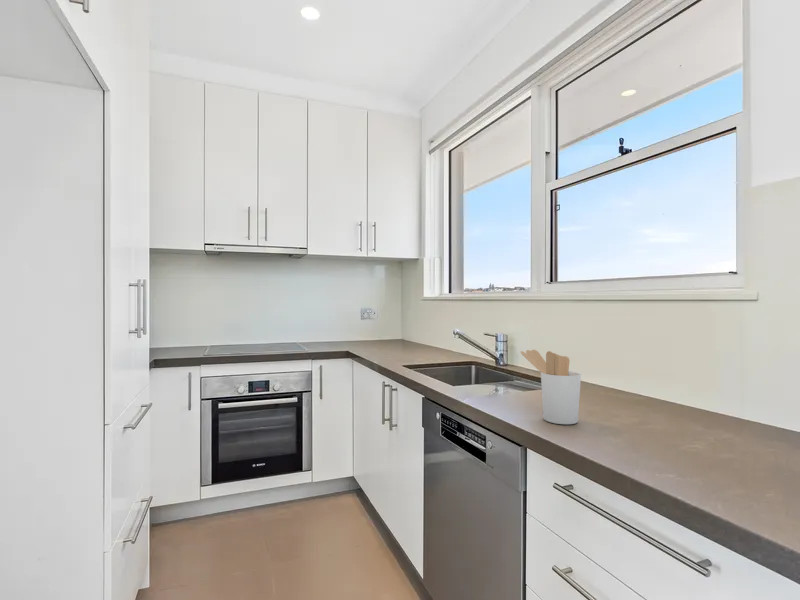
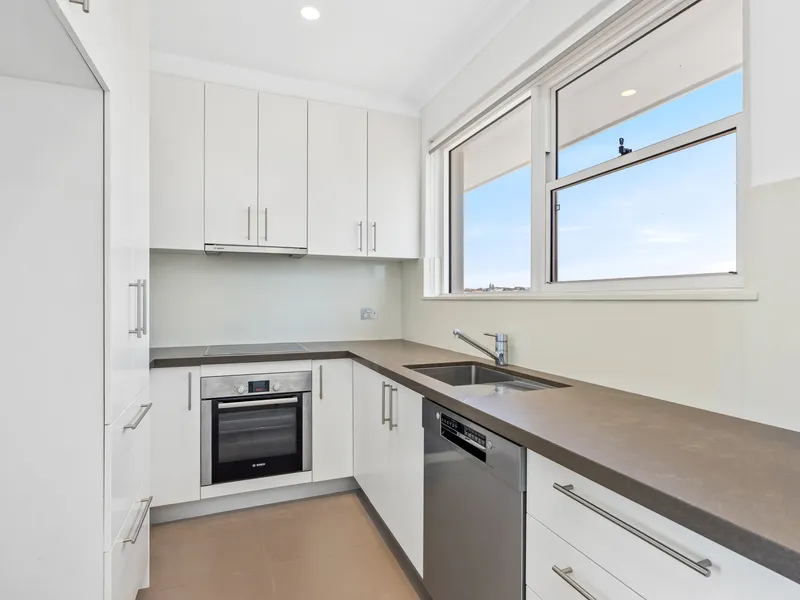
- utensil holder [520,349,582,425]
